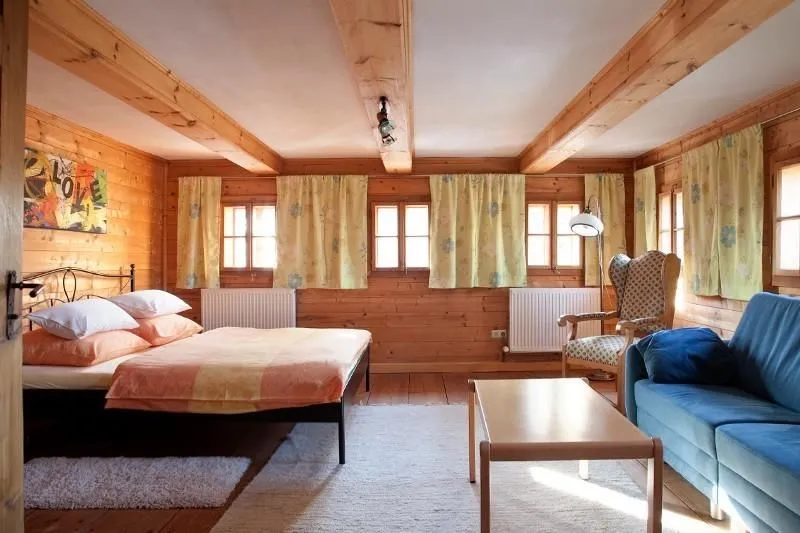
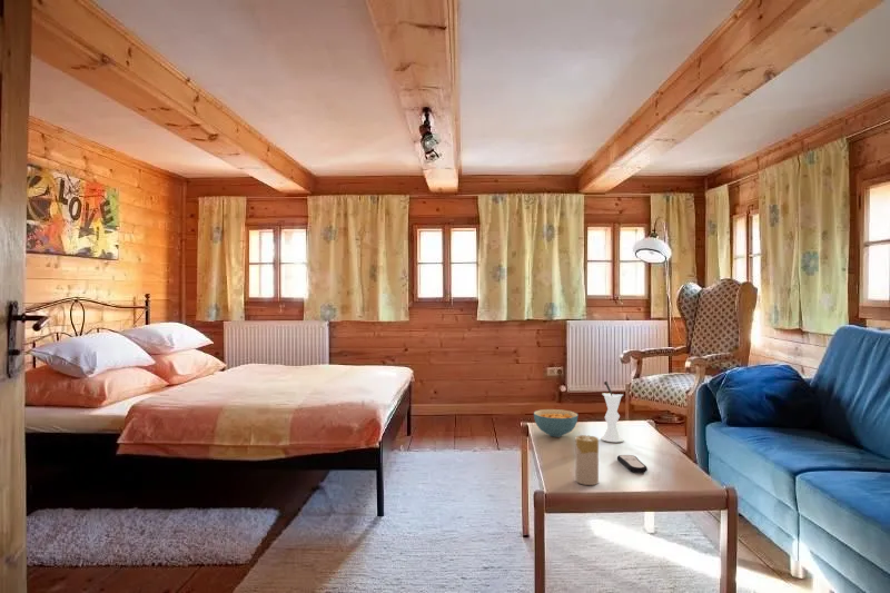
+ candle [574,434,600,486]
+ cereal bowl [533,408,578,438]
+ remote control [616,454,649,474]
+ vase [600,380,625,443]
